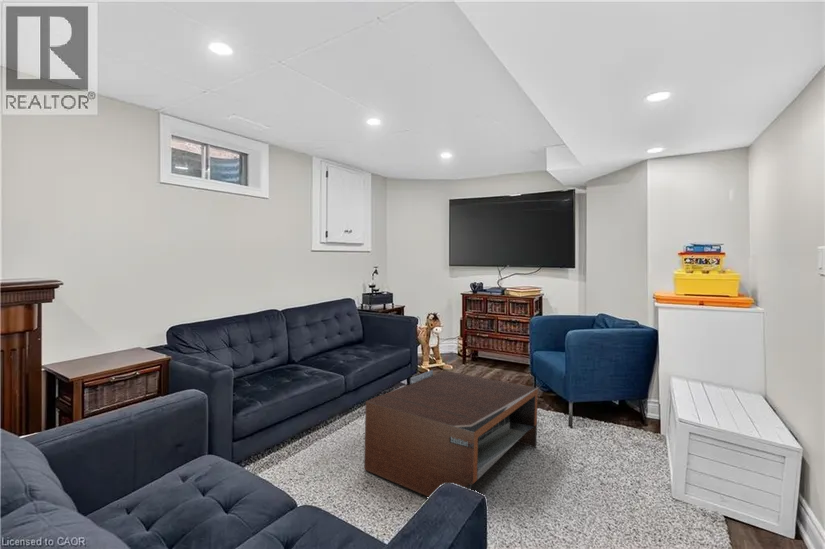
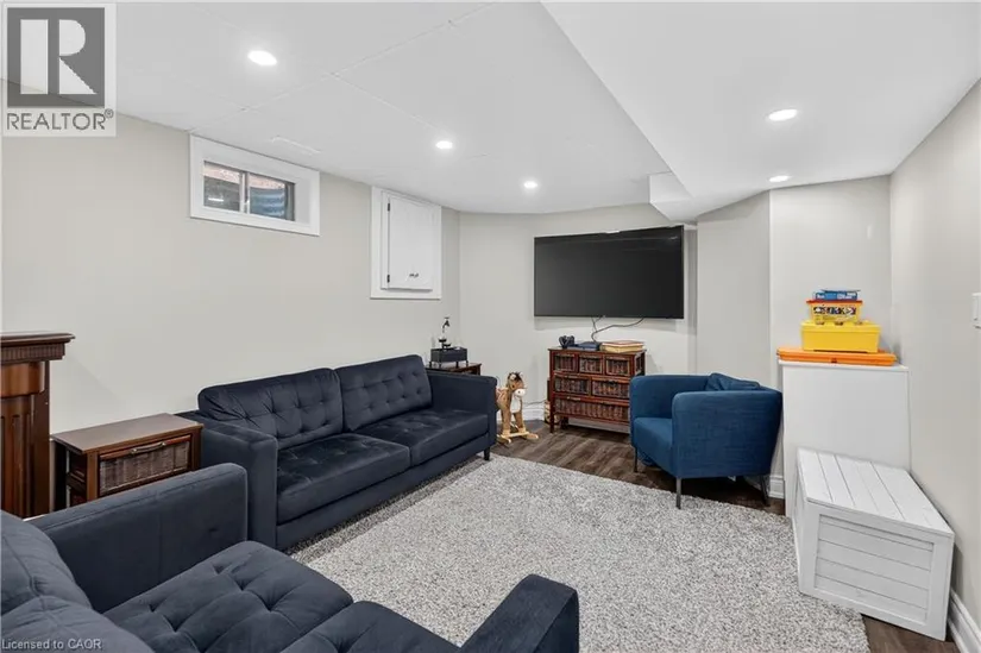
- coffee table [363,369,539,498]
